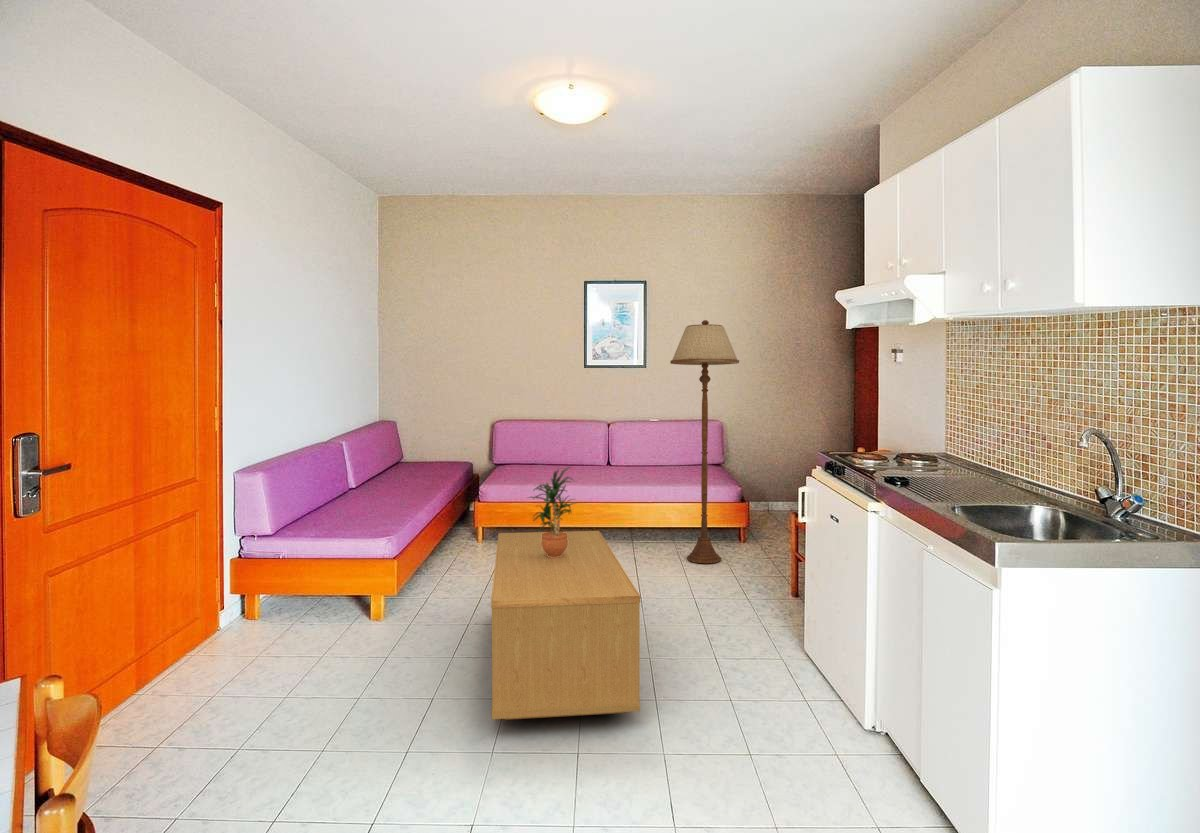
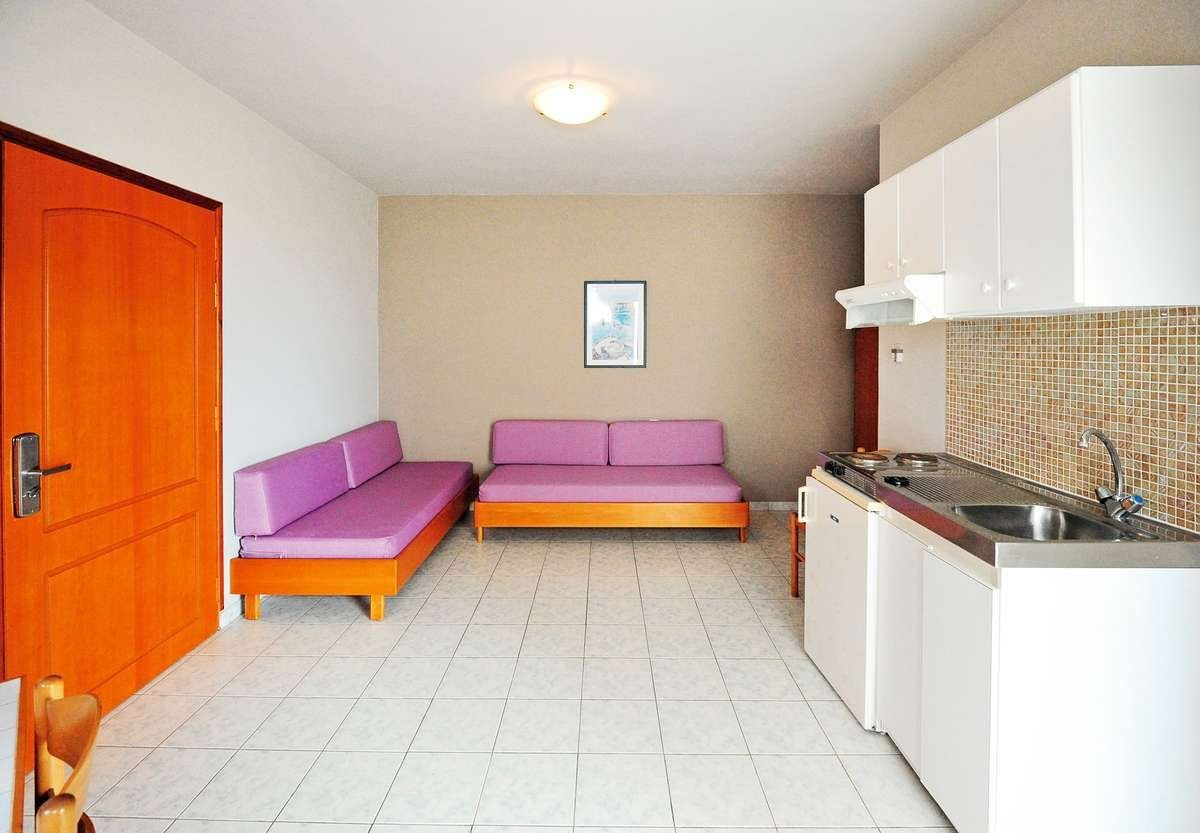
- floor lamp [669,319,740,564]
- coffee table [490,530,641,721]
- potted plant [526,466,579,558]
